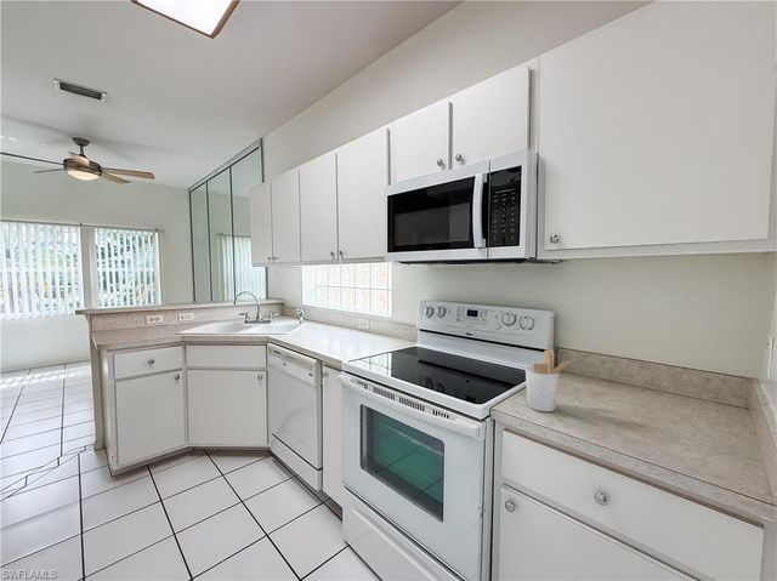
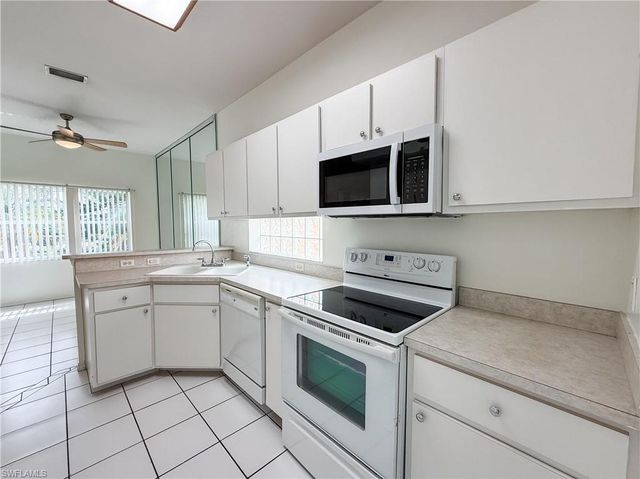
- utensil holder [524,348,578,412]
